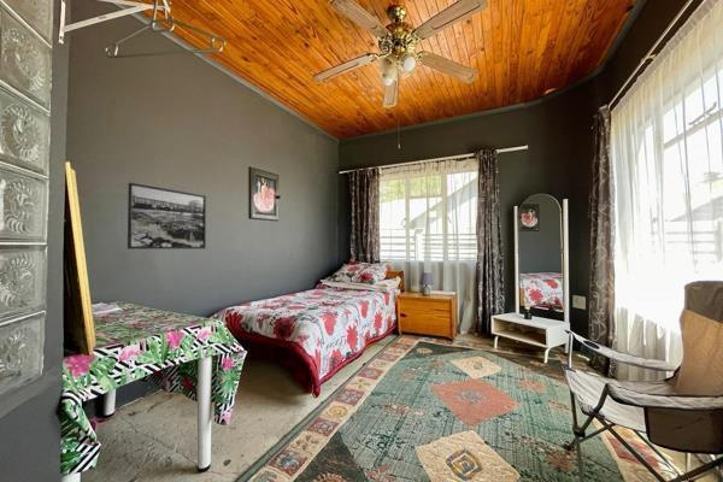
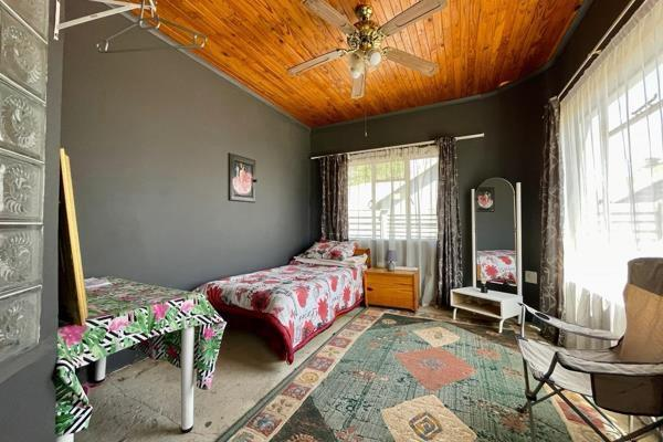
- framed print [127,182,207,251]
